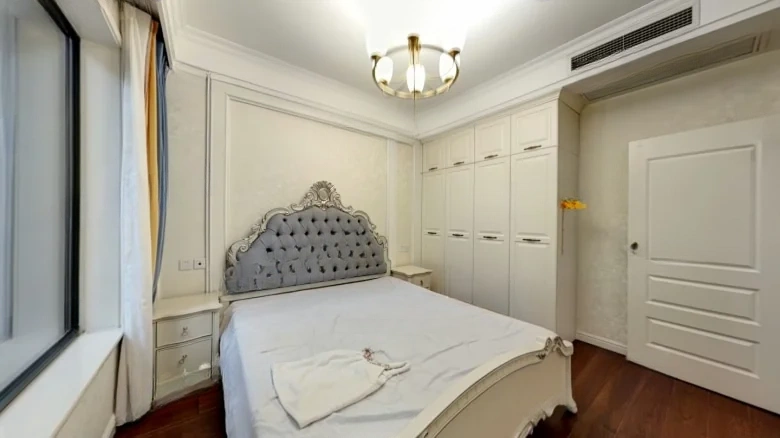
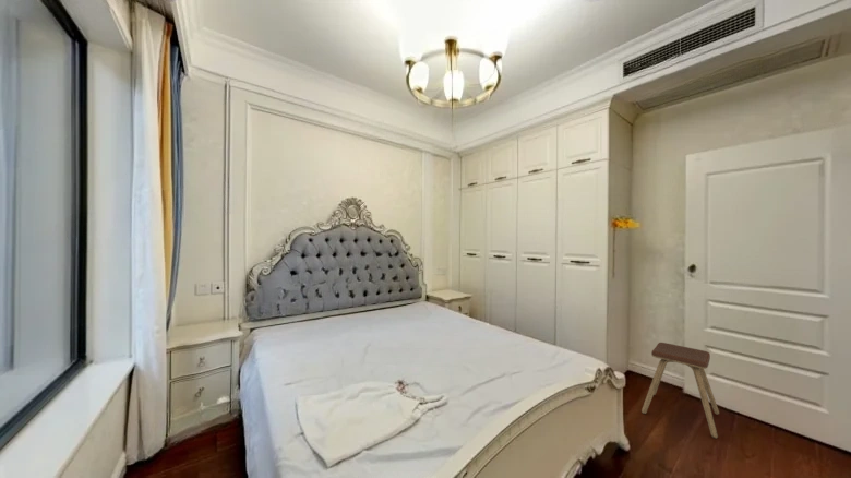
+ music stool [640,342,720,439]
